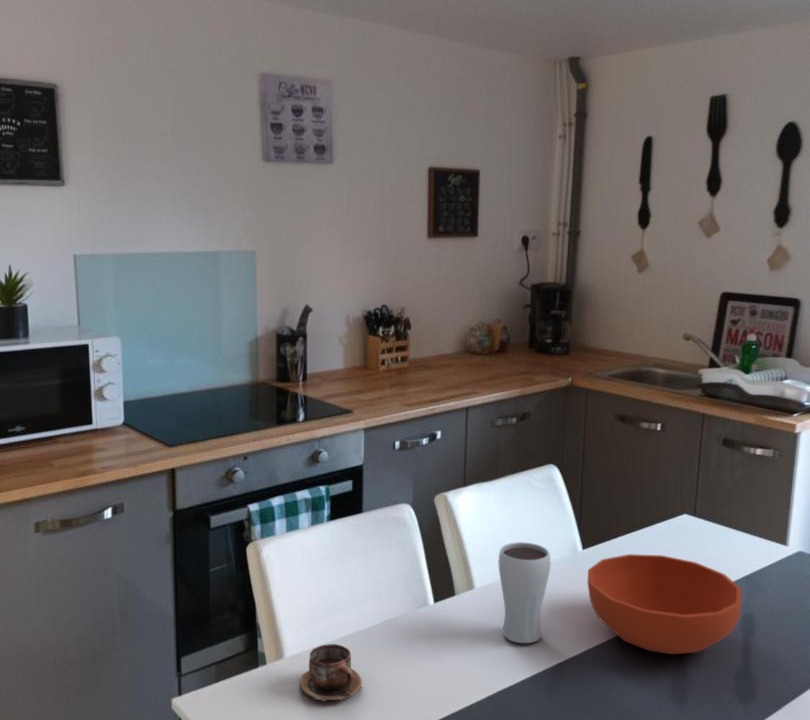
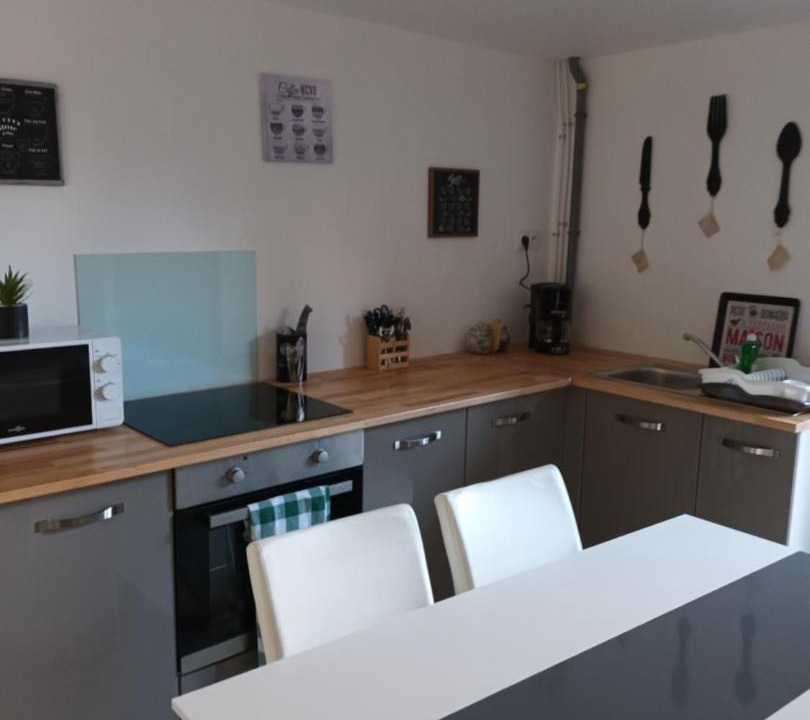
- bowl [586,553,743,655]
- drinking glass [497,541,552,644]
- cup [298,643,363,702]
